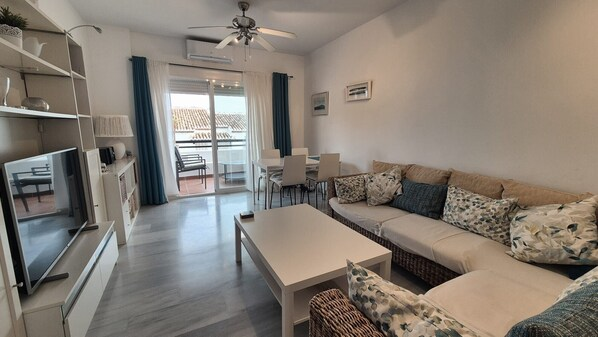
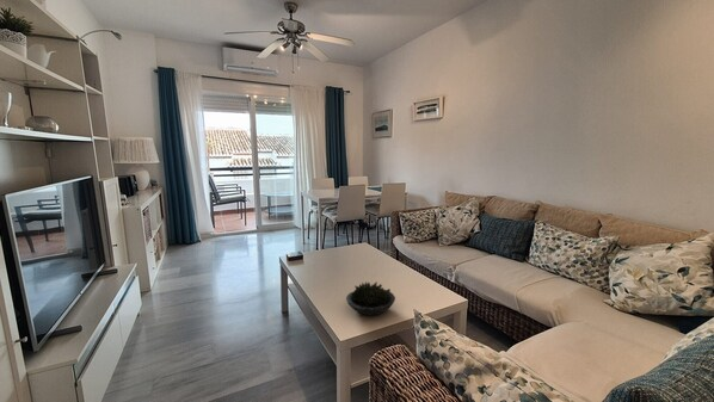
+ succulent plant [345,280,396,317]
